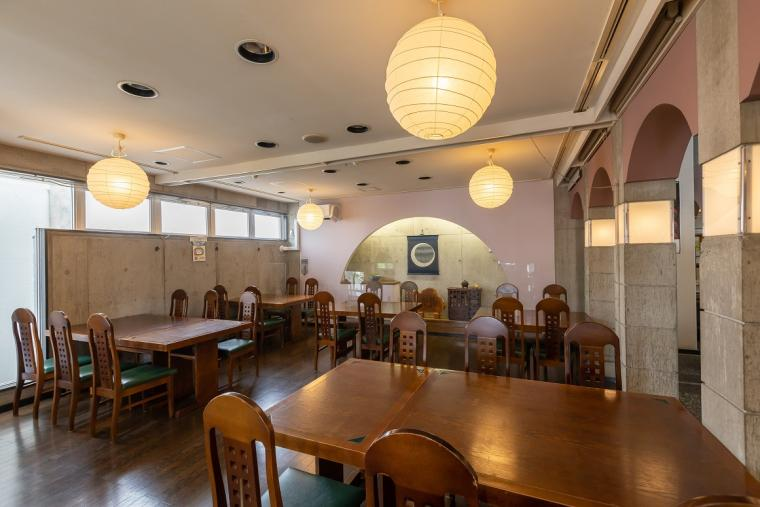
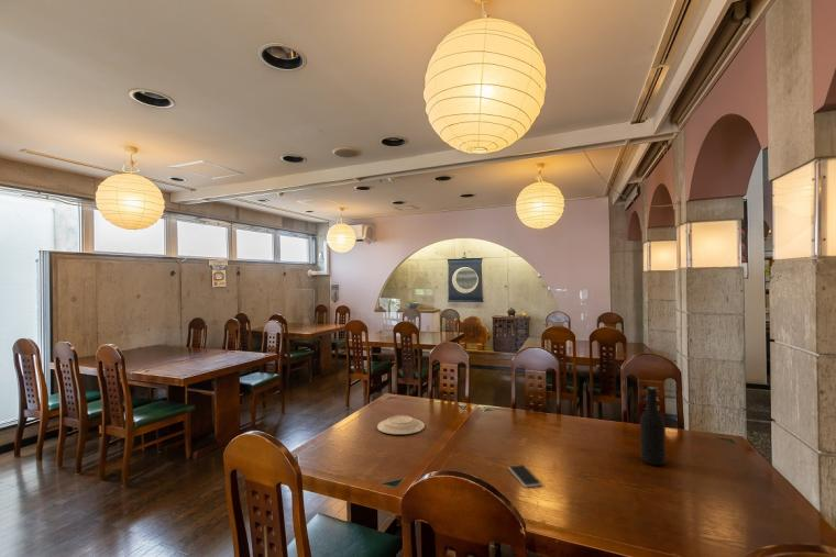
+ smartphone [507,464,542,489]
+ plate [376,414,426,435]
+ bottle [639,386,666,466]
